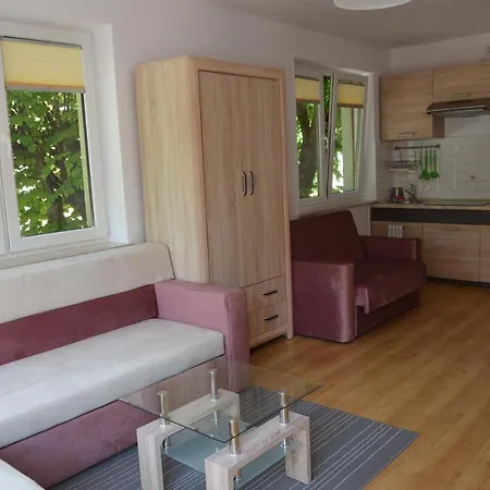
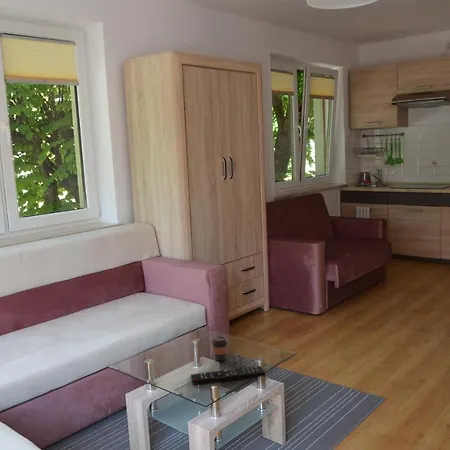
+ remote control [190,365,266,386]
+ coffee cup [210,335,229,362]
